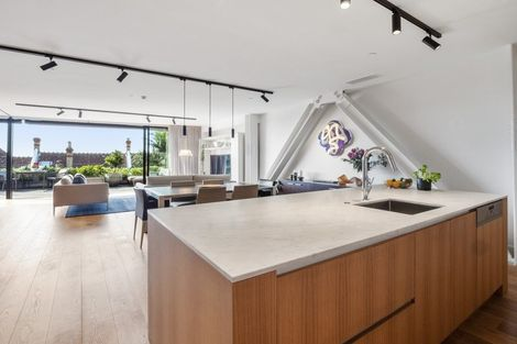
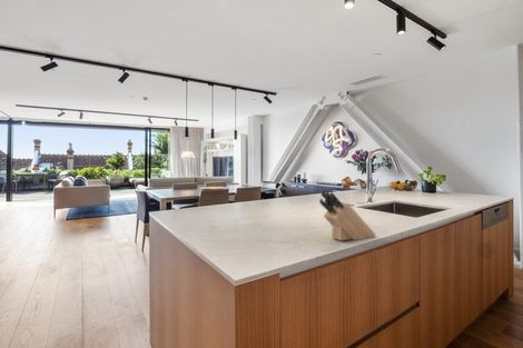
+ knife block [318,189,377,241]
